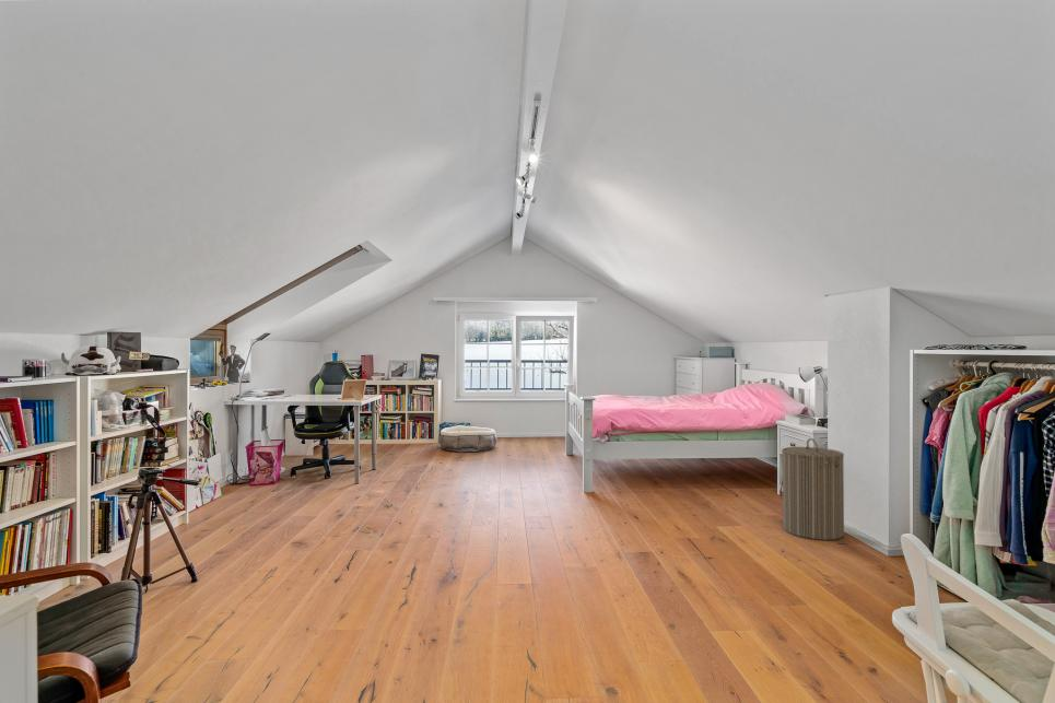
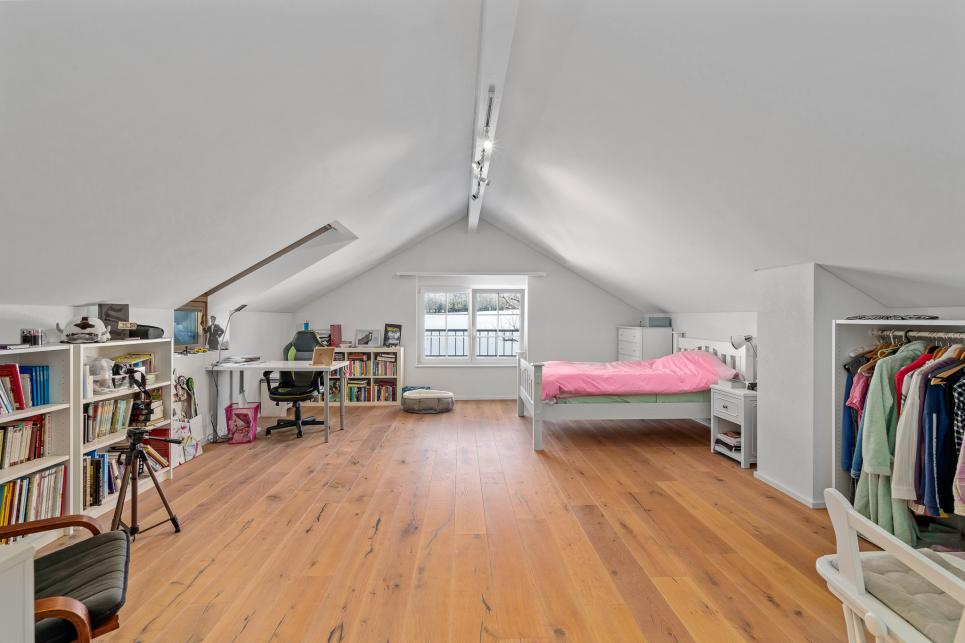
- laundry hamper [781,437,845,541]
